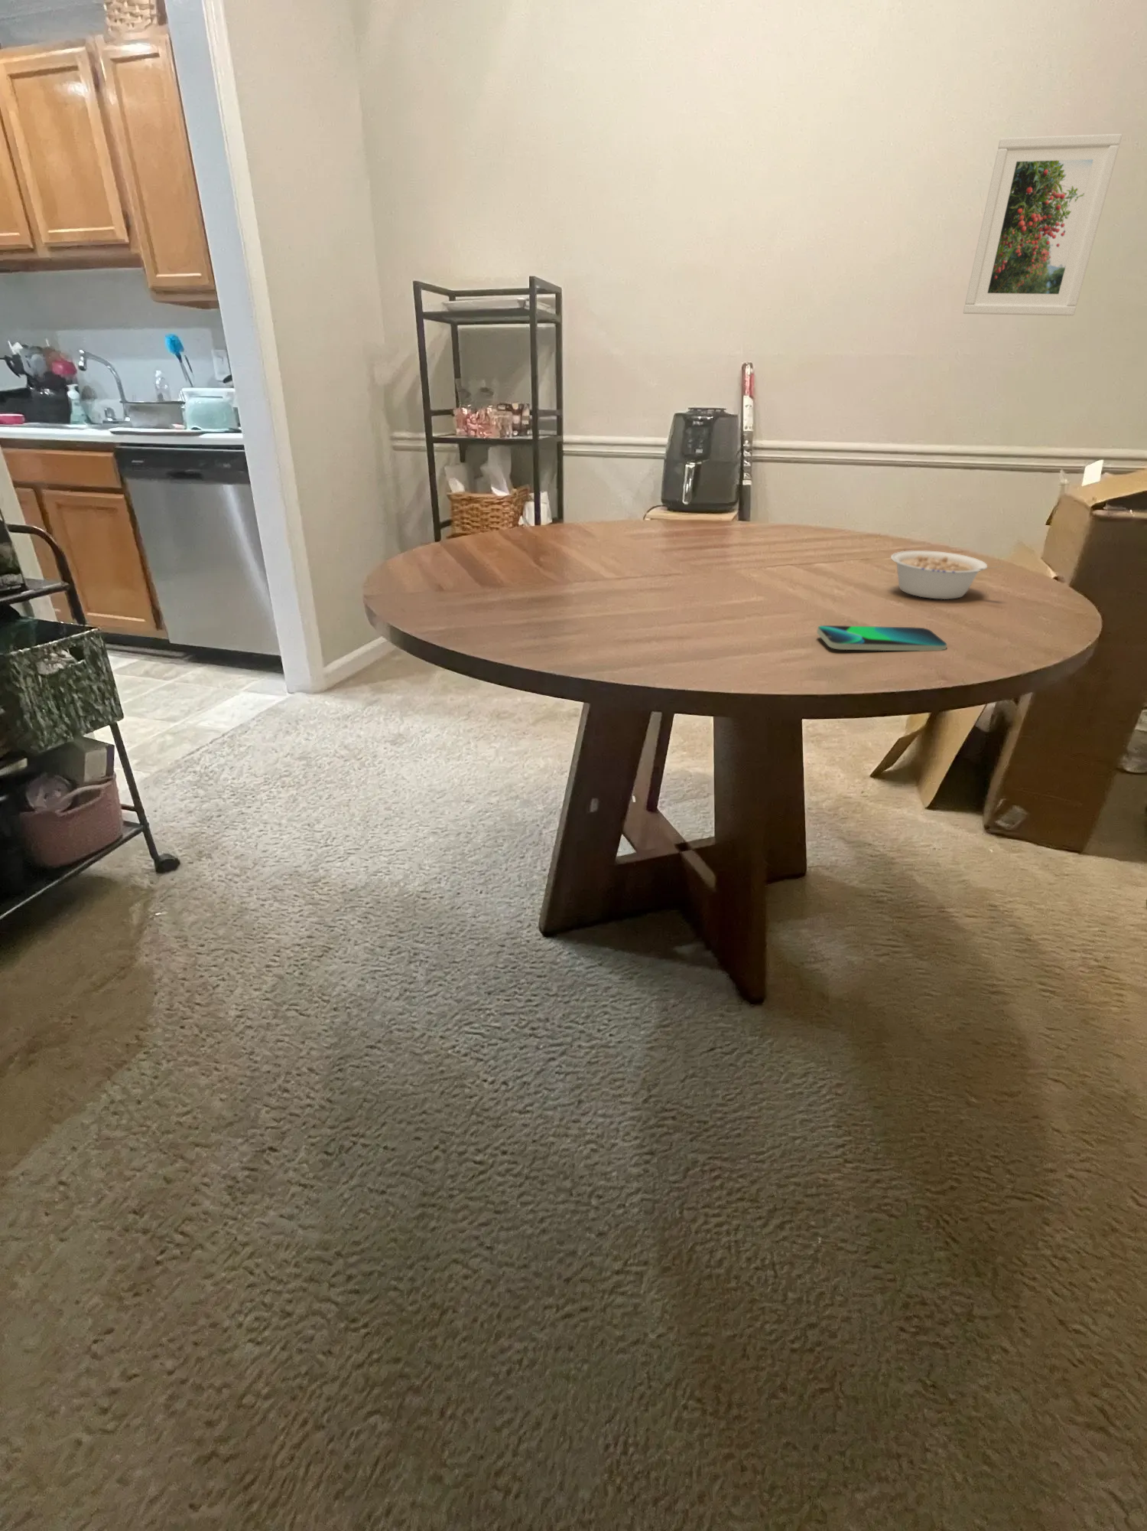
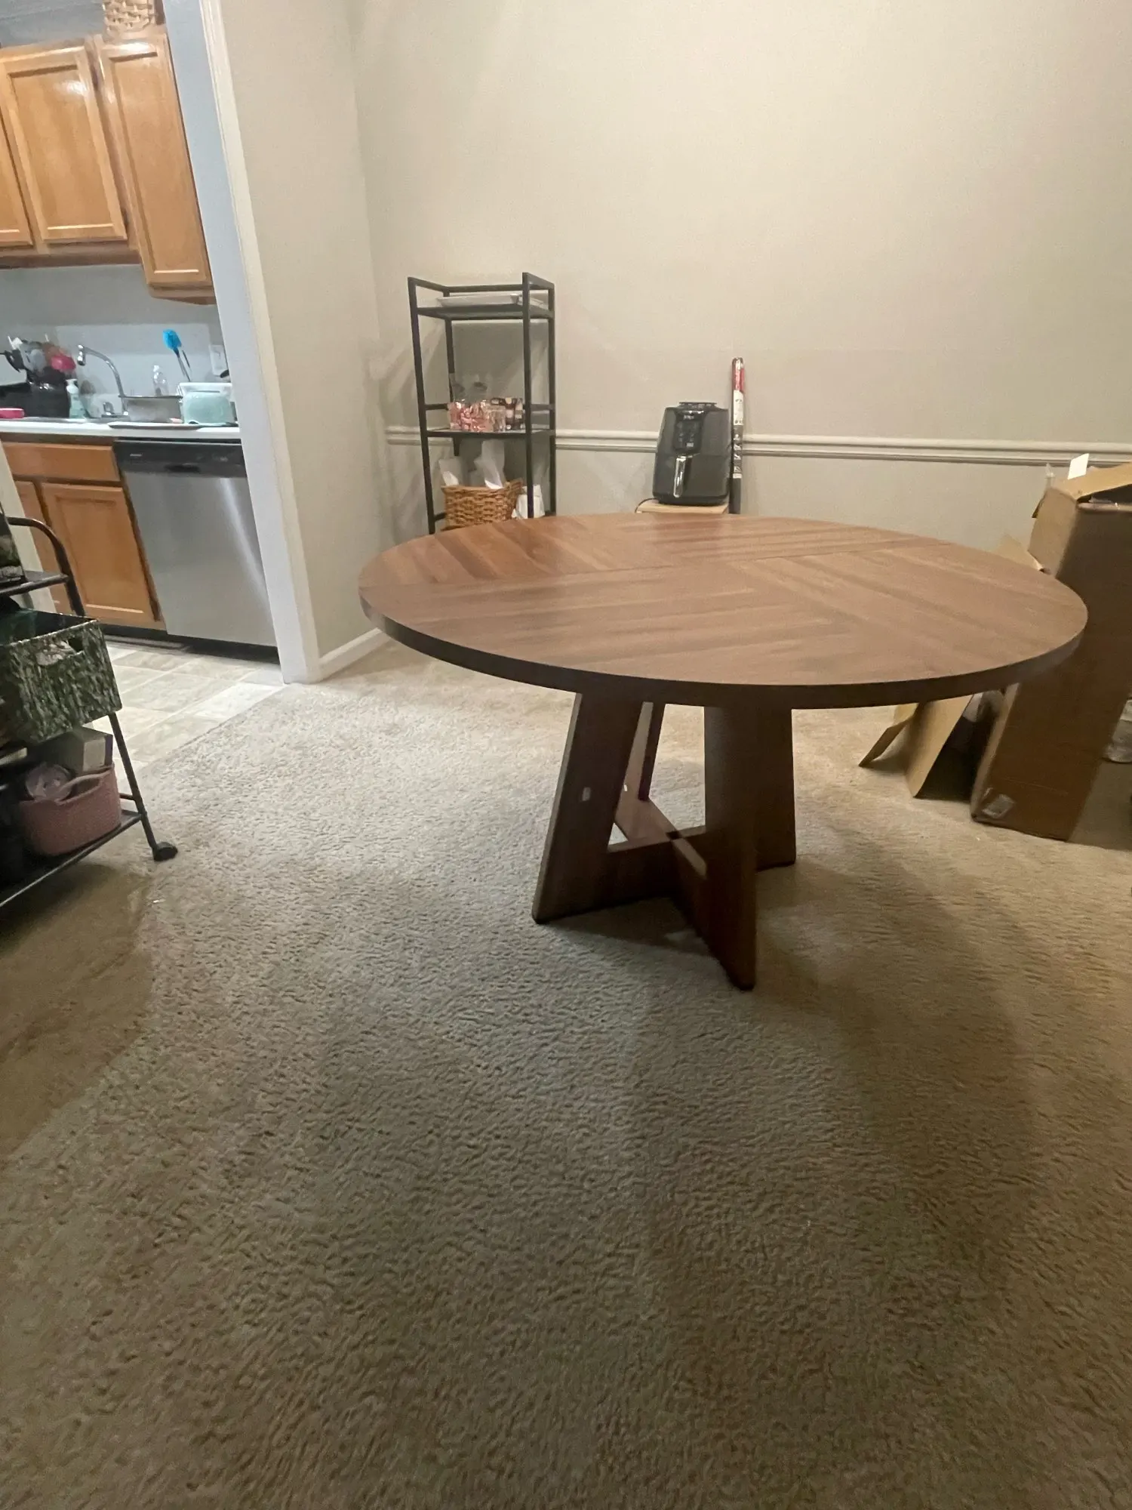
- smartphone [816,624,948,652]
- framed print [963,133,1123,316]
- legume [890,550,1006,600]
